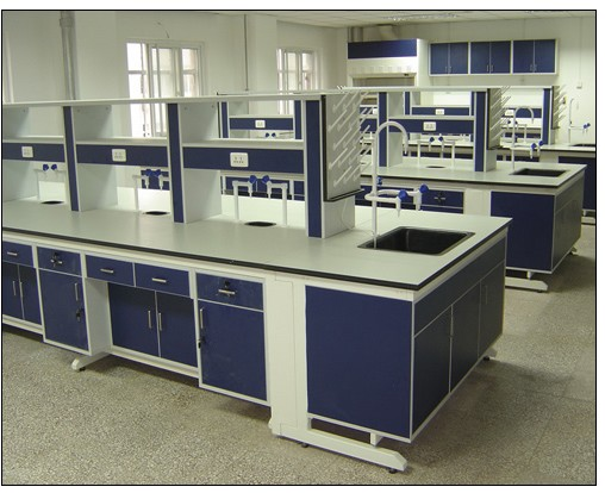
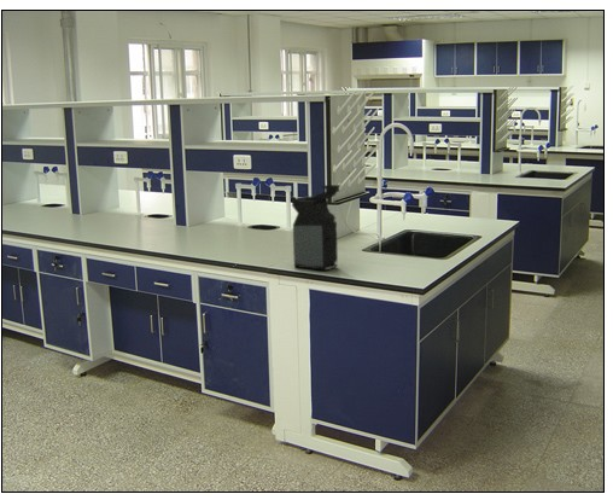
+ coffee maker [291,184,343,272]
